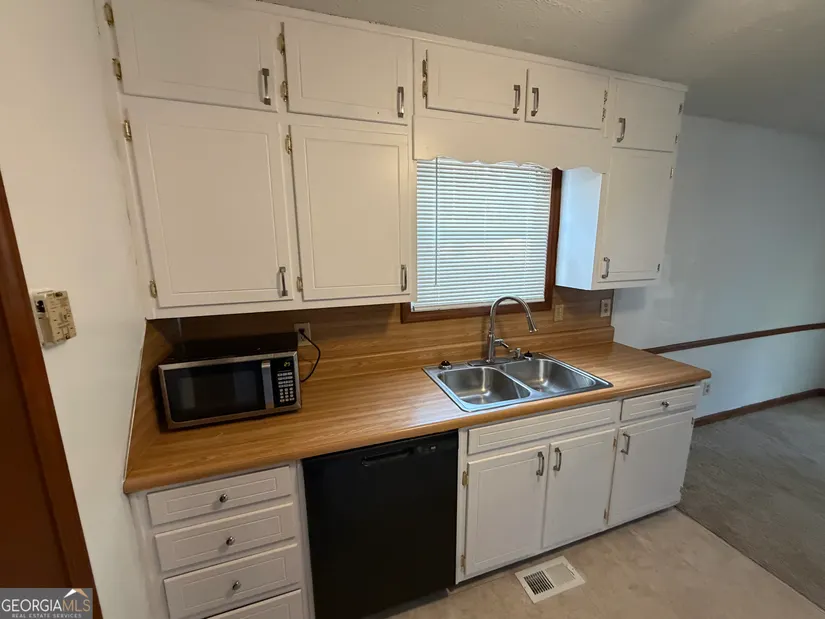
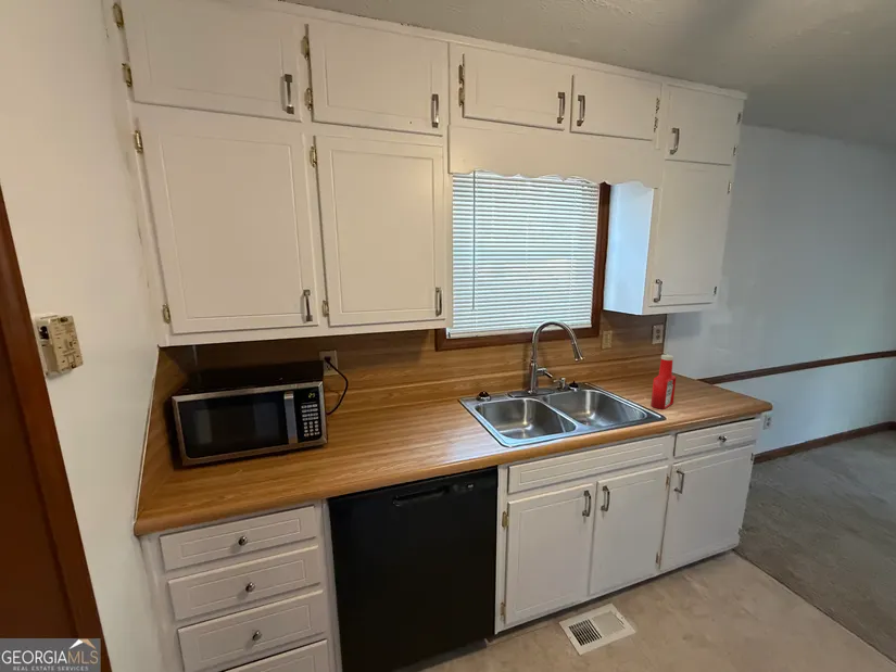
+ soap bottle [649,354,677,410]
